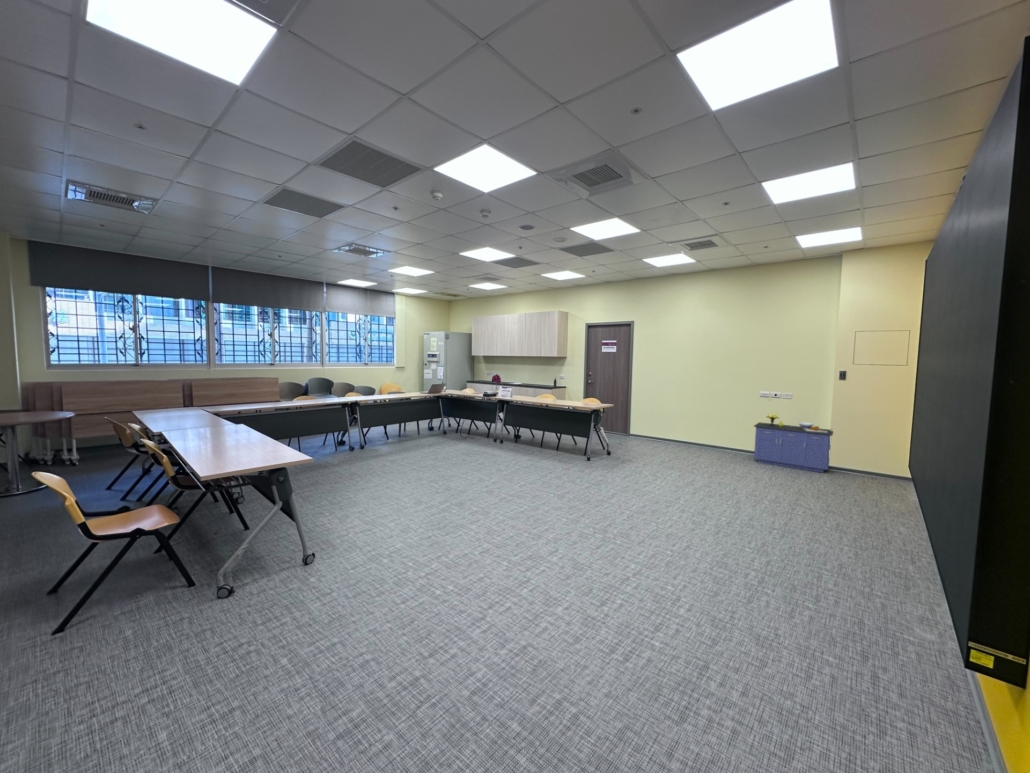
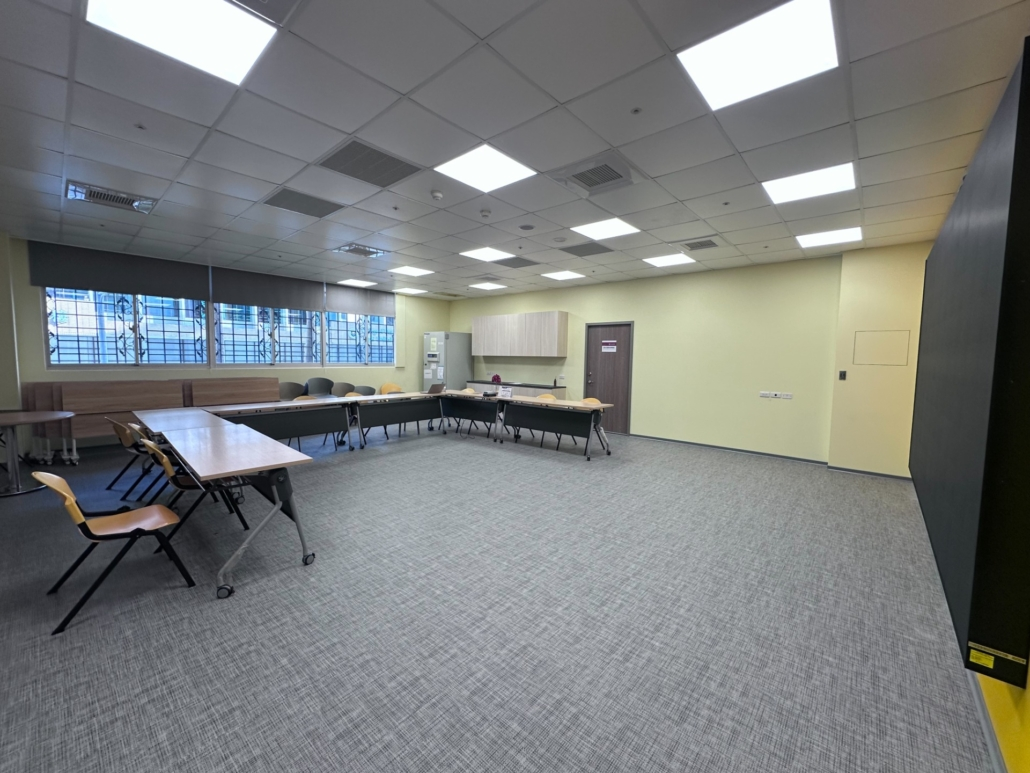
- storage cabinet [753,413,834,474]
